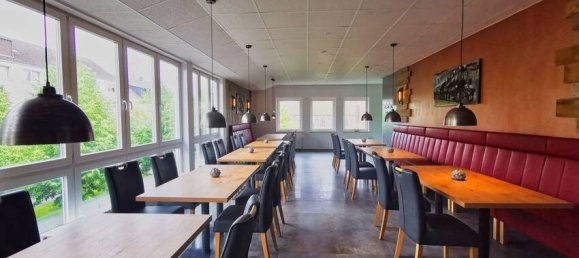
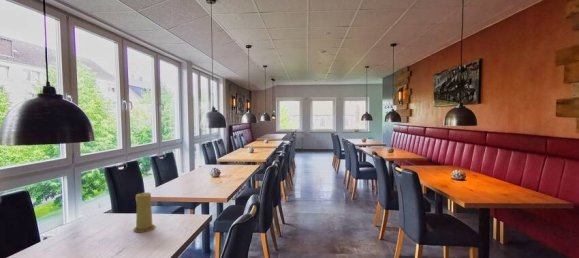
+ candle [132,192,156,233]
